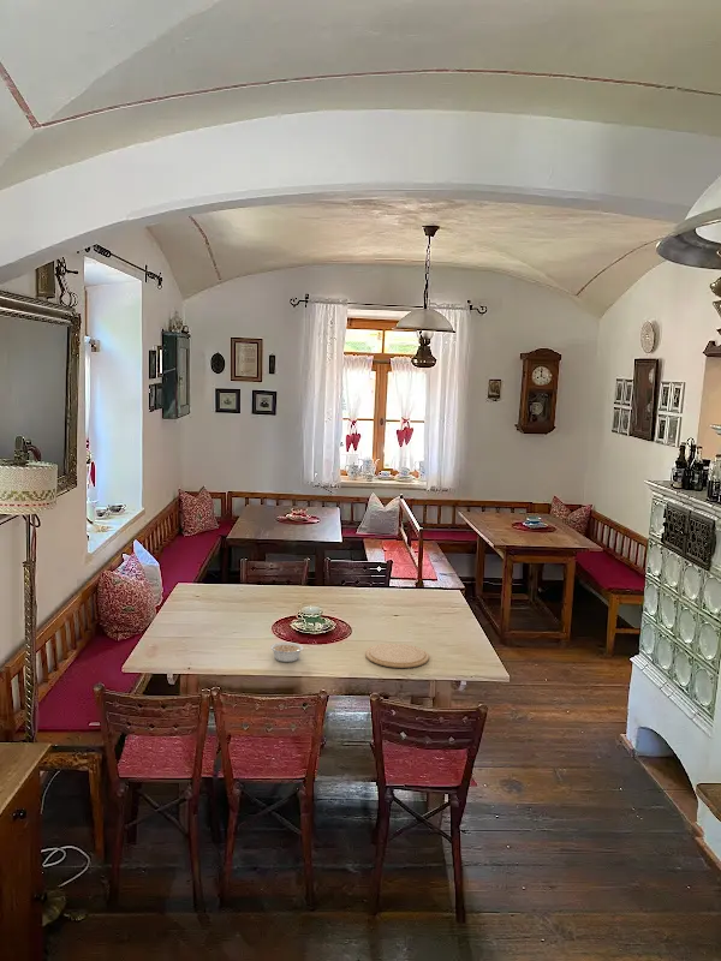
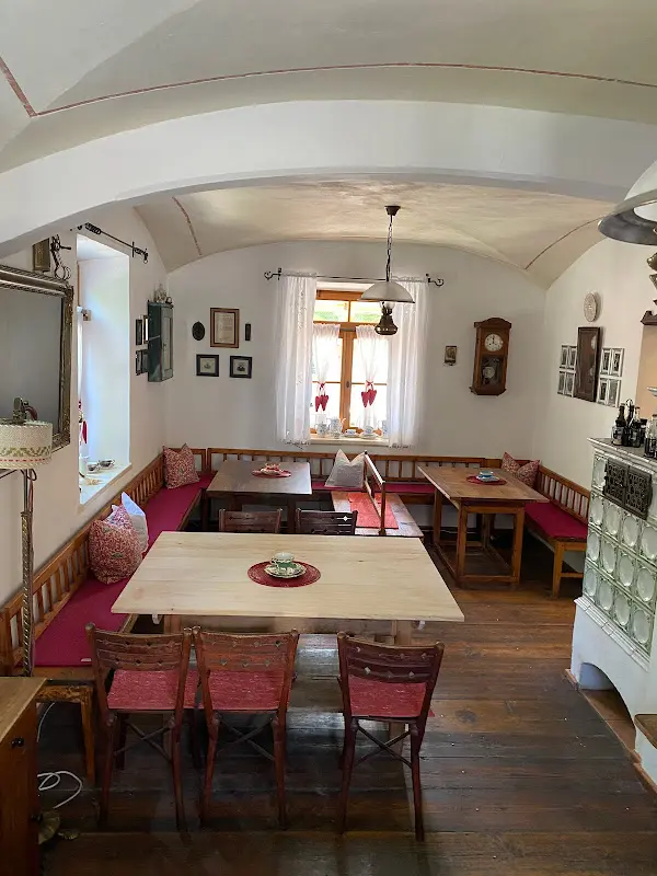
- legume [269,641,304,663]
- plate [364,643,430,669]
